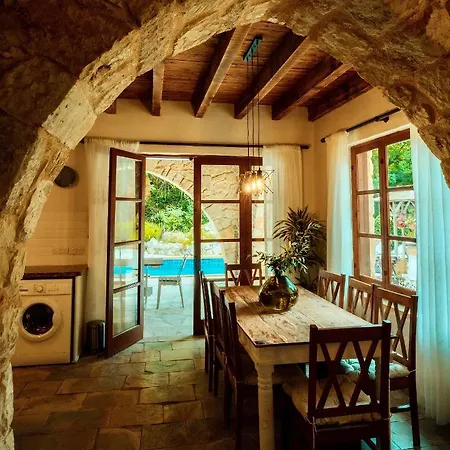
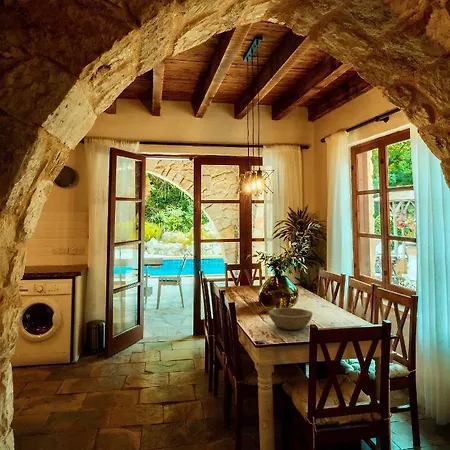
+ bowl [268,307,314,331]
